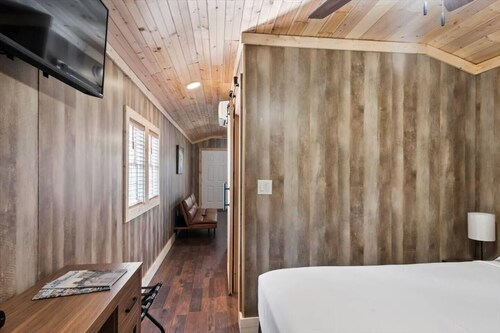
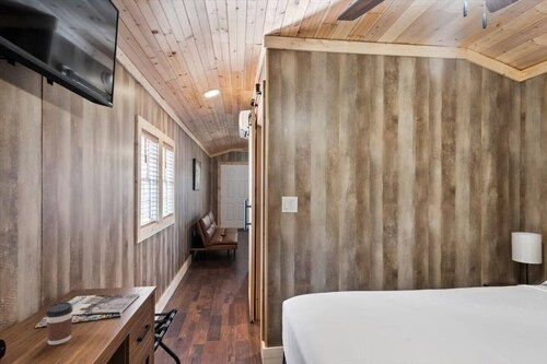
+ coffee cup [45,301,73,345]
